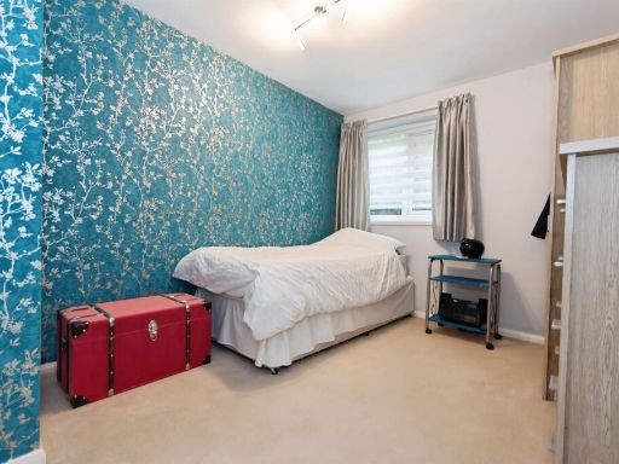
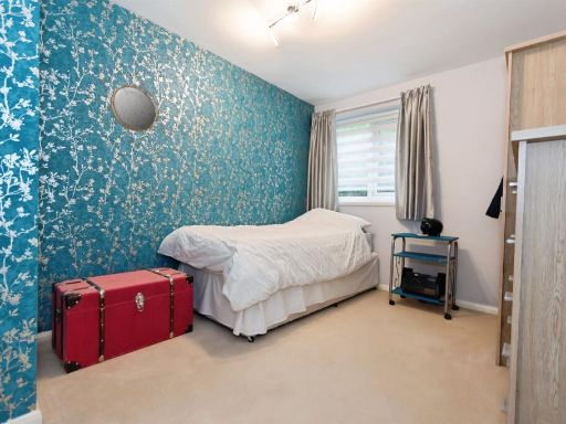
+ home mirror [99,71,167,146]
